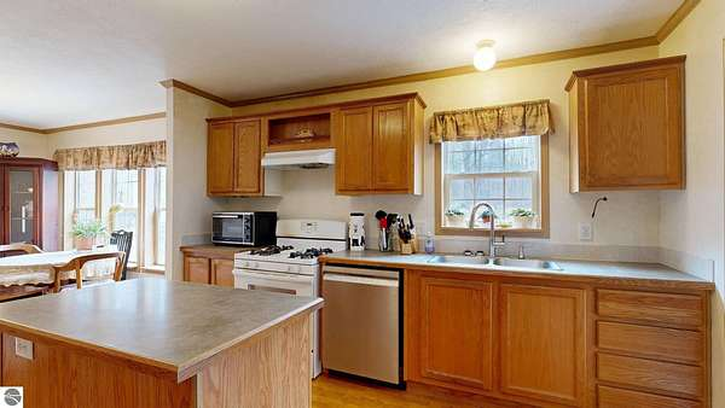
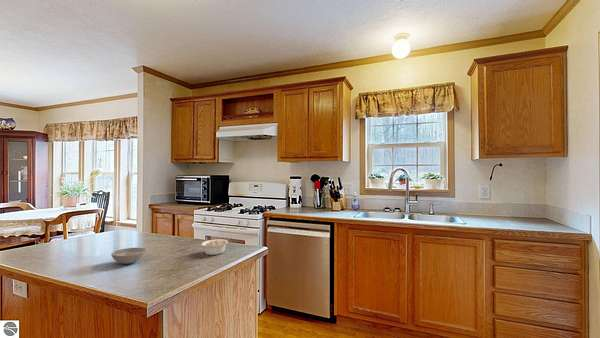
+ legume [200,237,232,256]
+ bowl [110,247,147,265]
